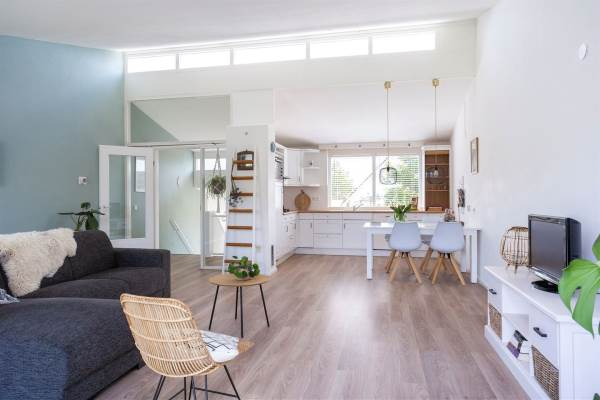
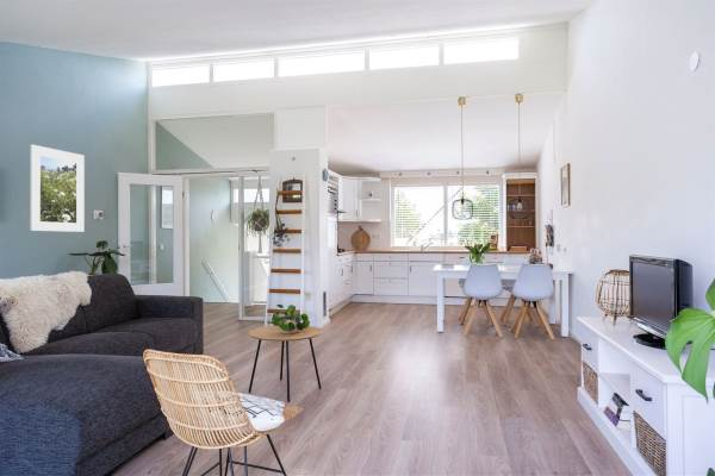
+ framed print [29,143,86,233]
